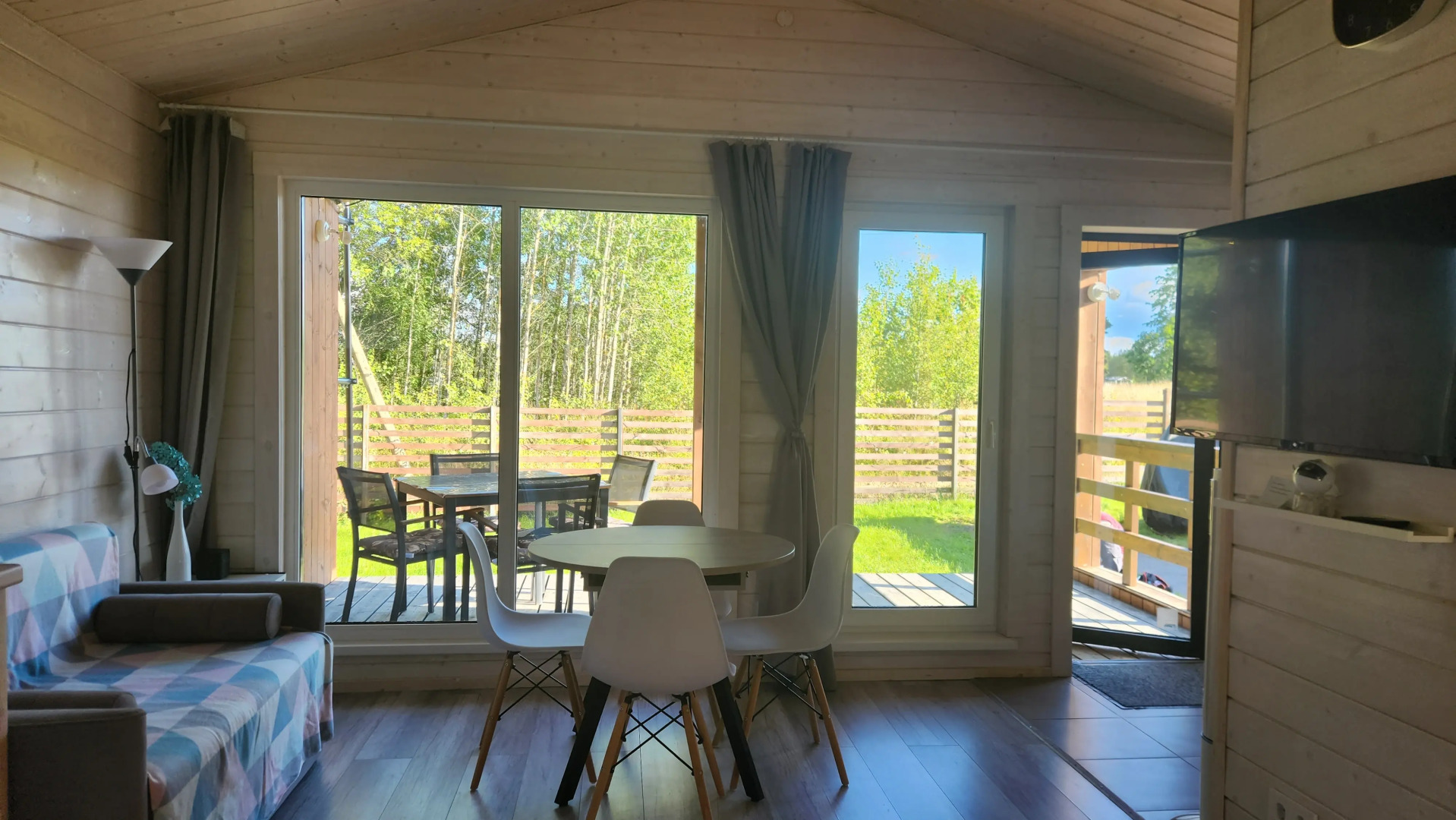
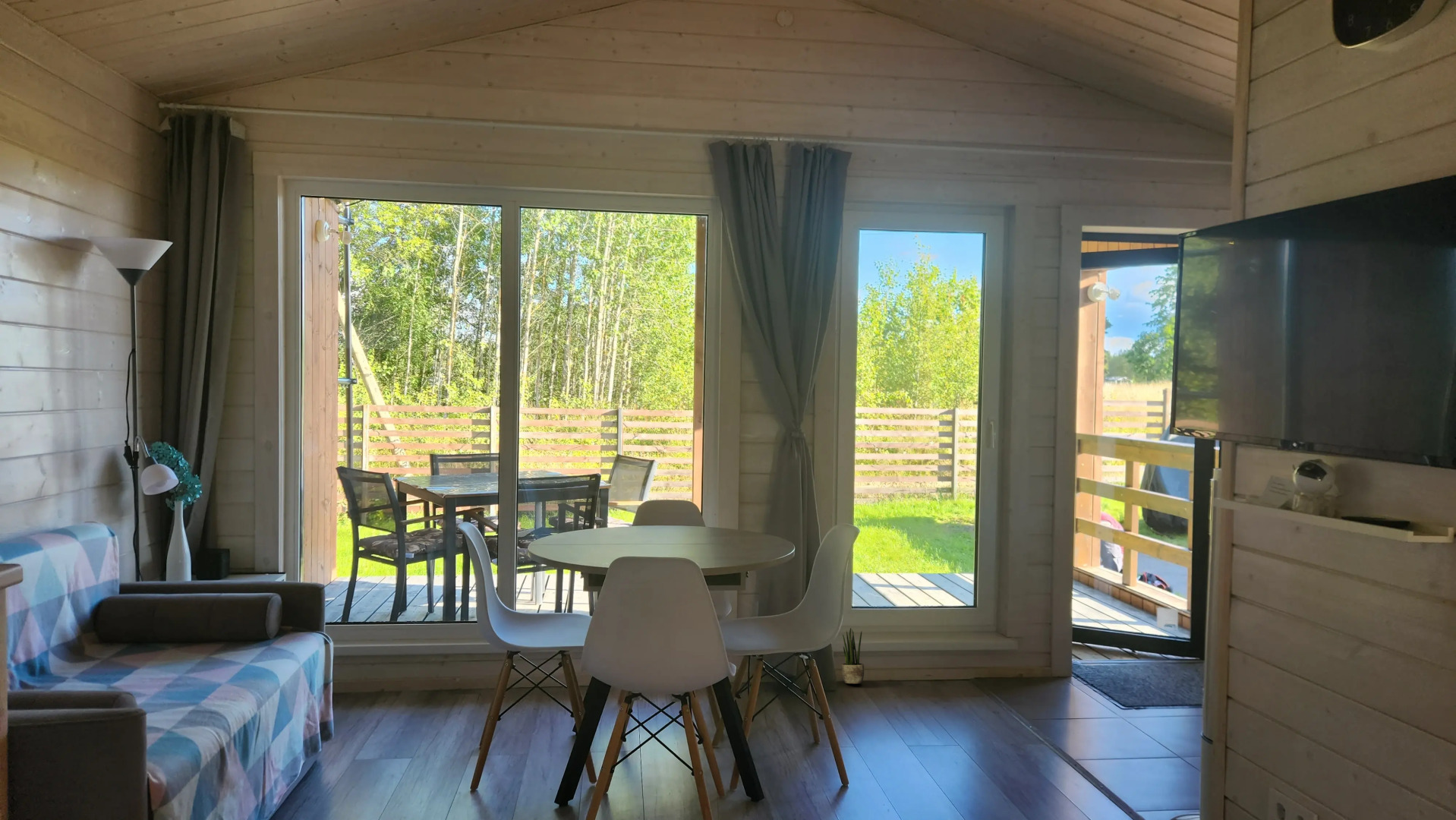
+ potted plant [841,627,865,684]
